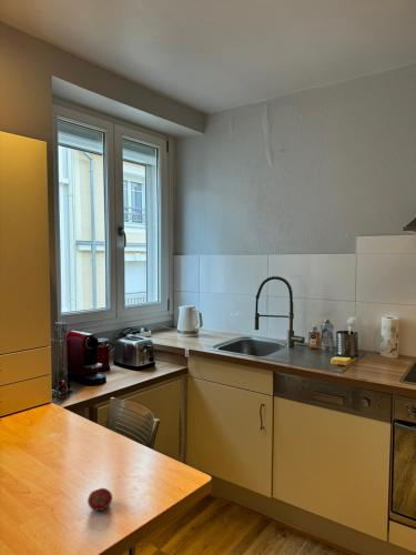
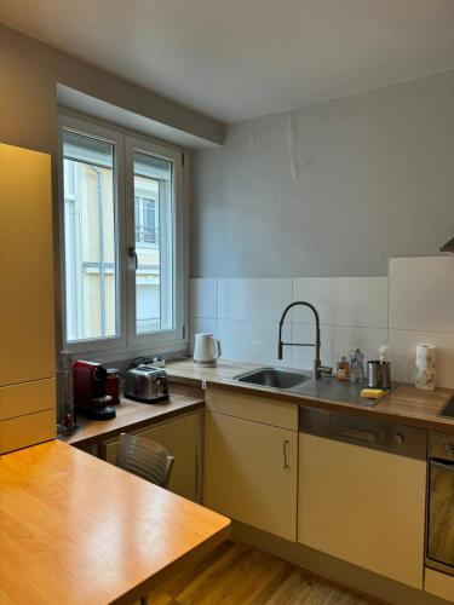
- fruit [87,487,113,512]
